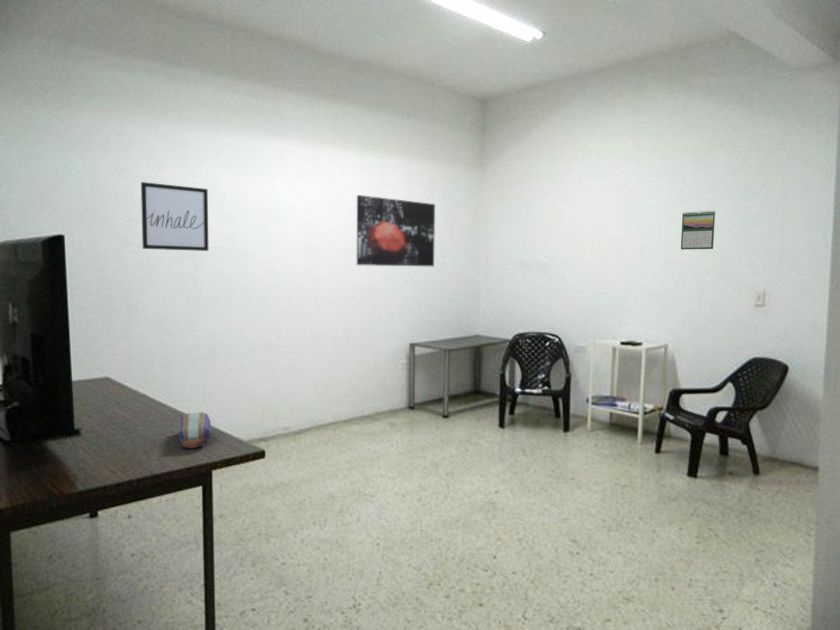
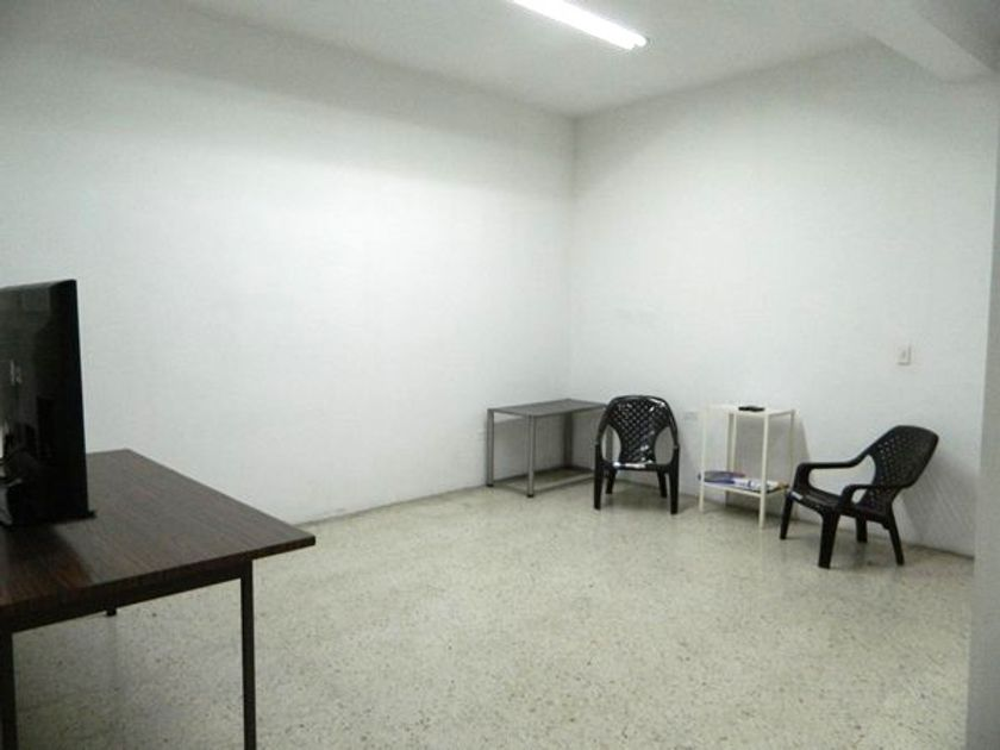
- wall art [356,194,436,267]
- calendar [680,210,716,251]
- wall art [140,181,209,252]
- pencil case [178,411,212,450]
